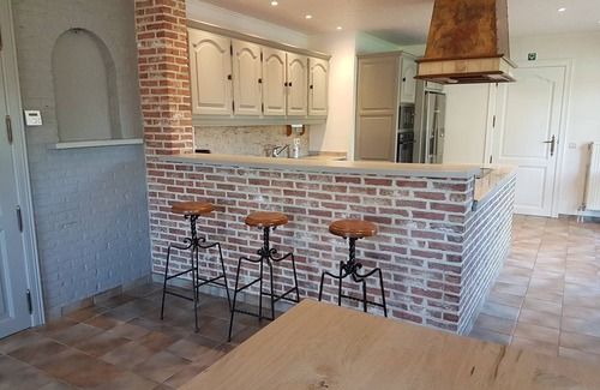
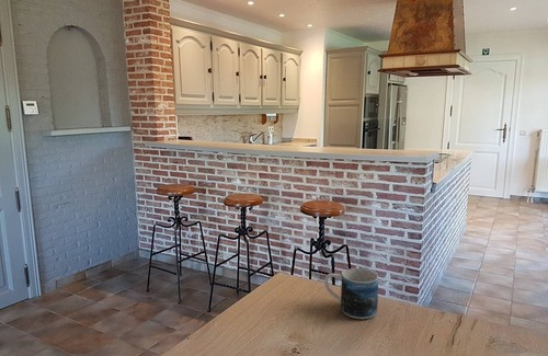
+ mug [323,267,379,320]
